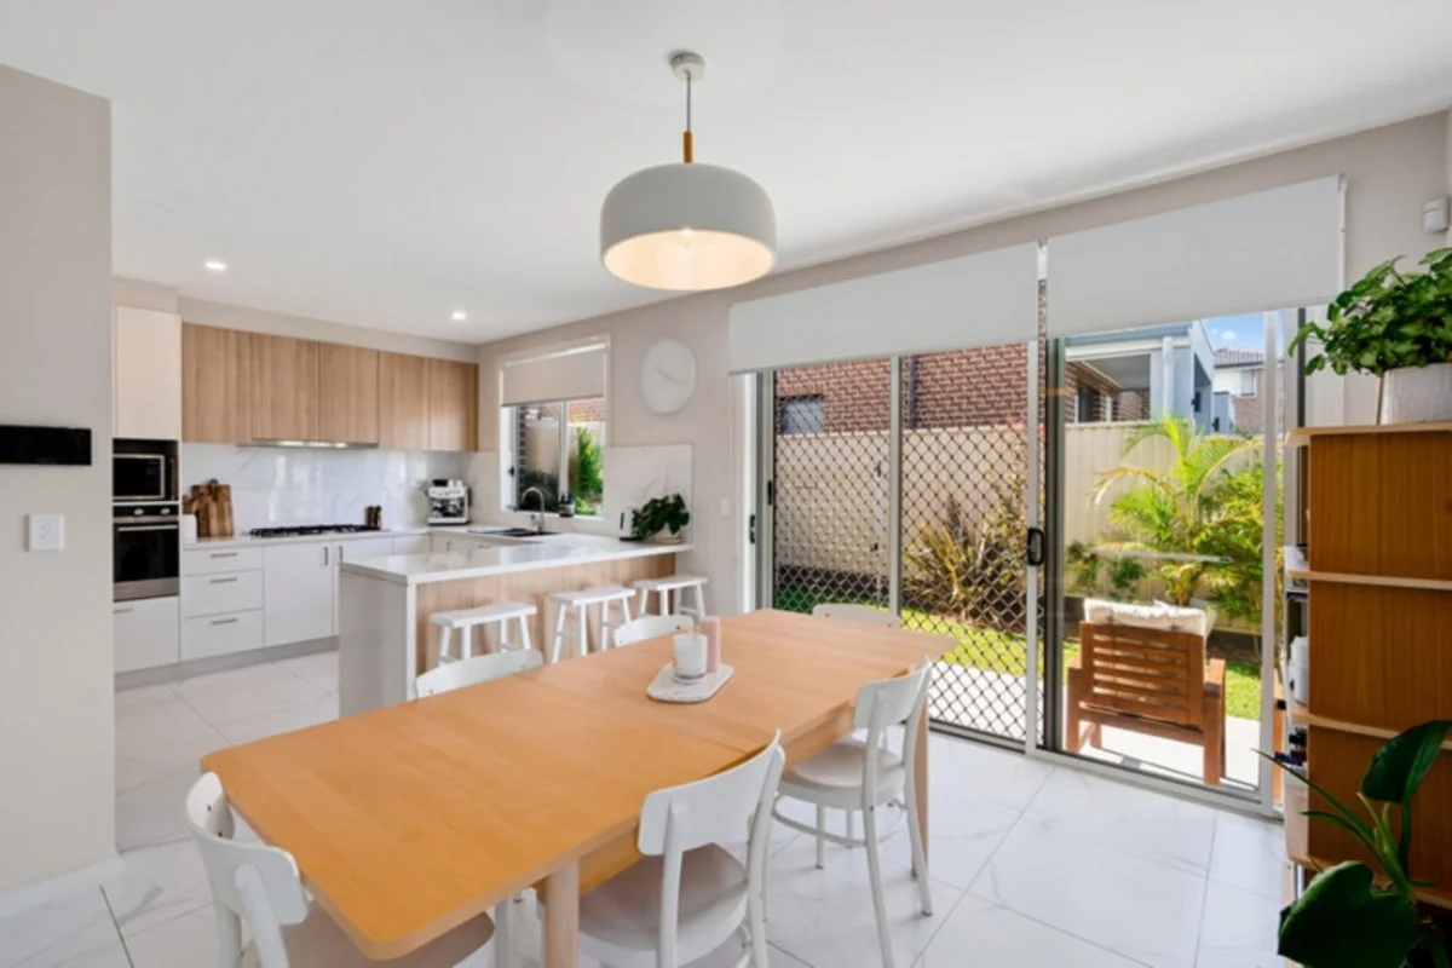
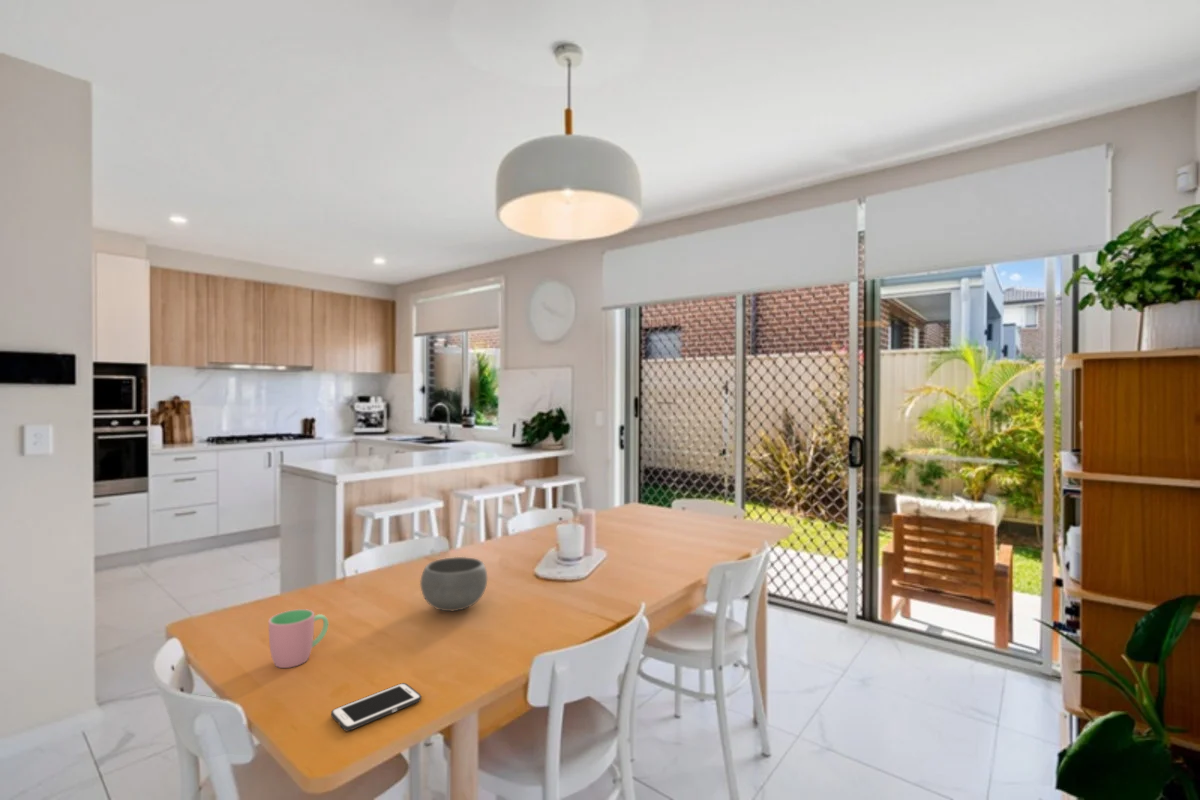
+ cup [268,608,329,669]
+ bowl [419,556,488,612]
+ cell phone [330,682,422,732]
